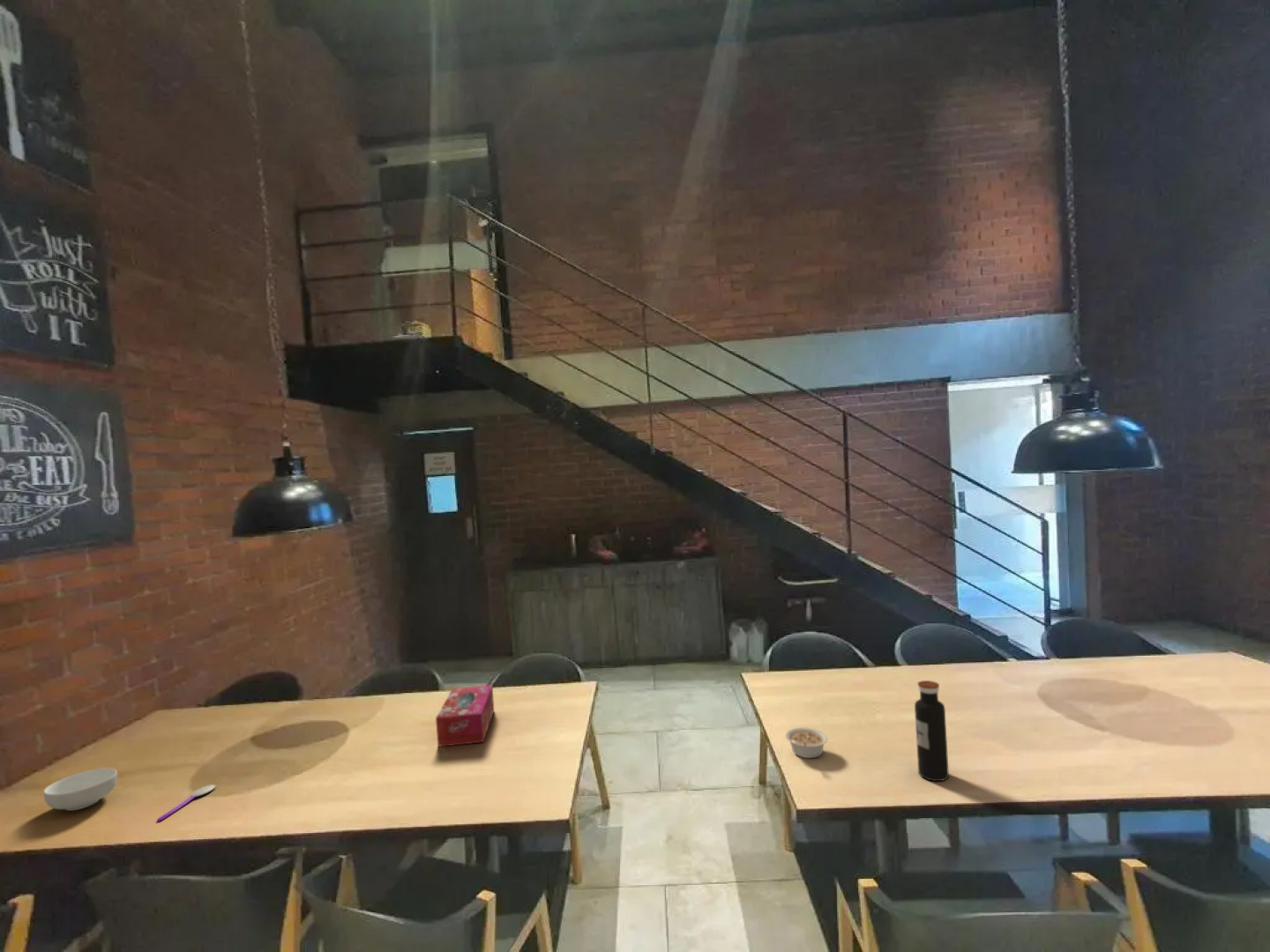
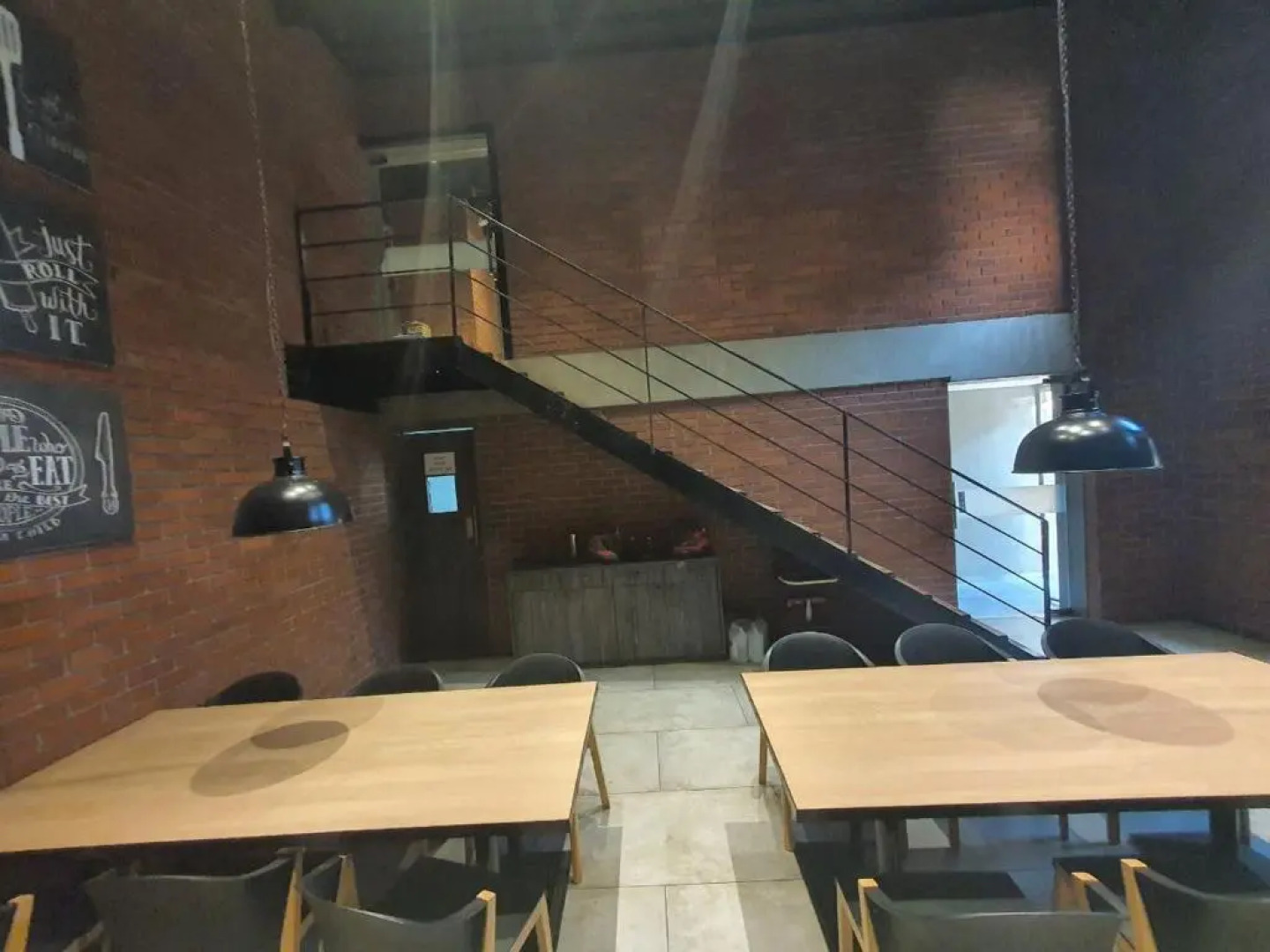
- spoon [156,784,216,822]
- legume [785,726,828,759]
- water bottle [914,680,950,782]
- cereal bowl [42,767,118,812]
- tissue box [435,684,495,747]
